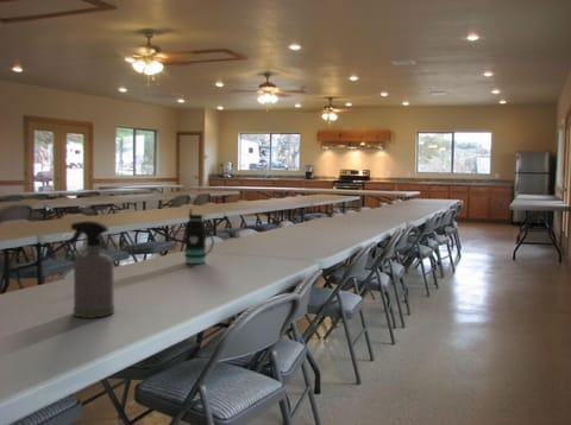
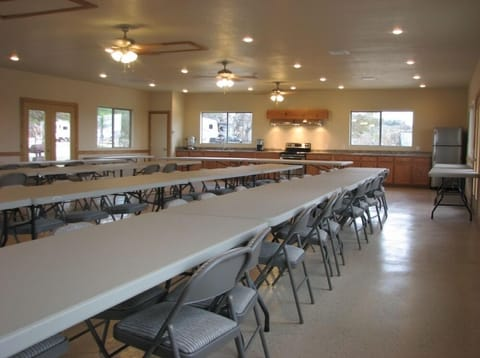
- bottle [183,208,215,265]
- spray bottle [67,220,115,319]
